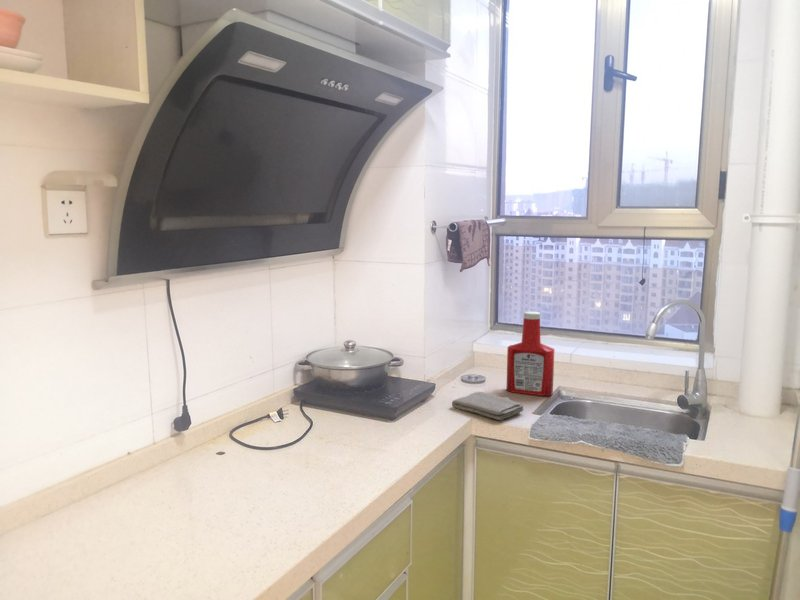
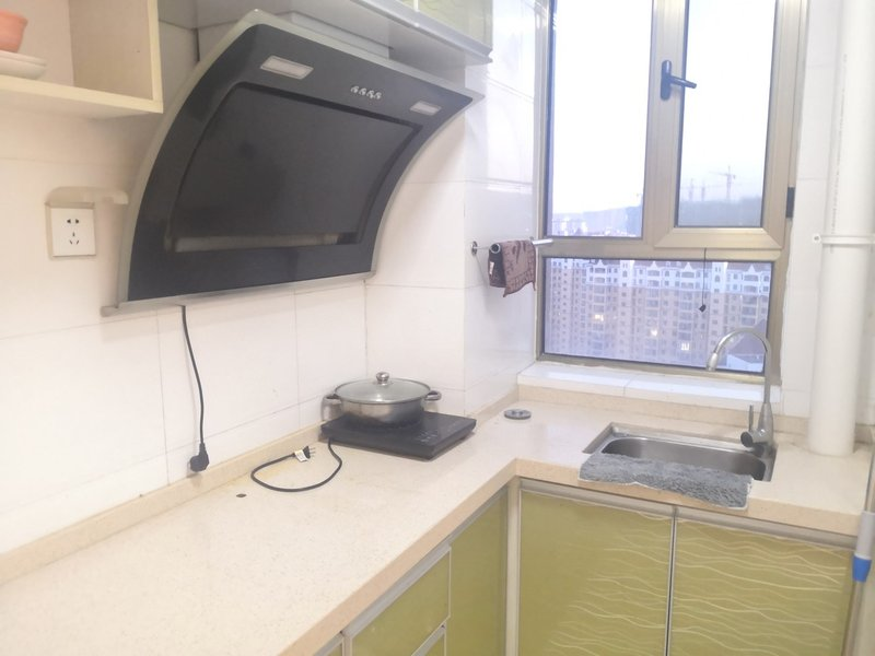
- soap bottle [505,311,555,397]
- washcloth [451,391,525,421]
